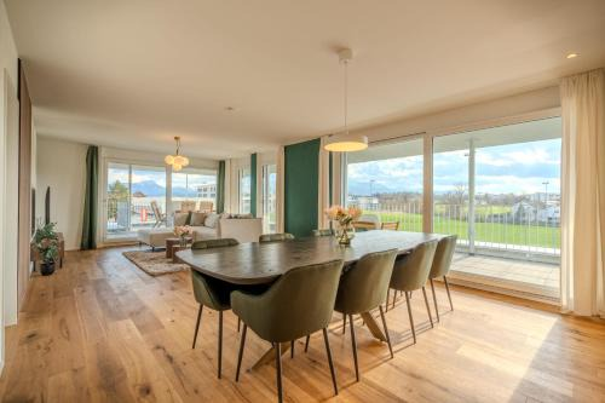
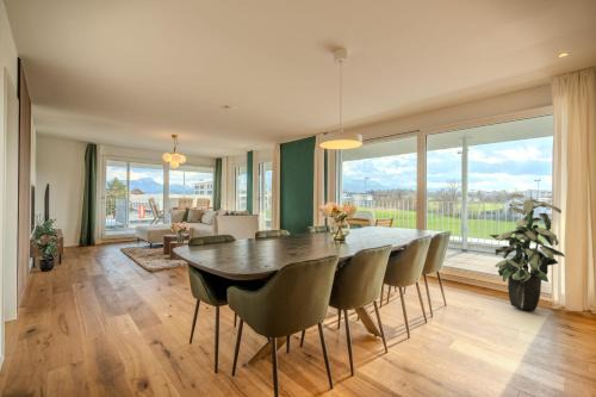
+ indoor plant [488,193,566,311]
